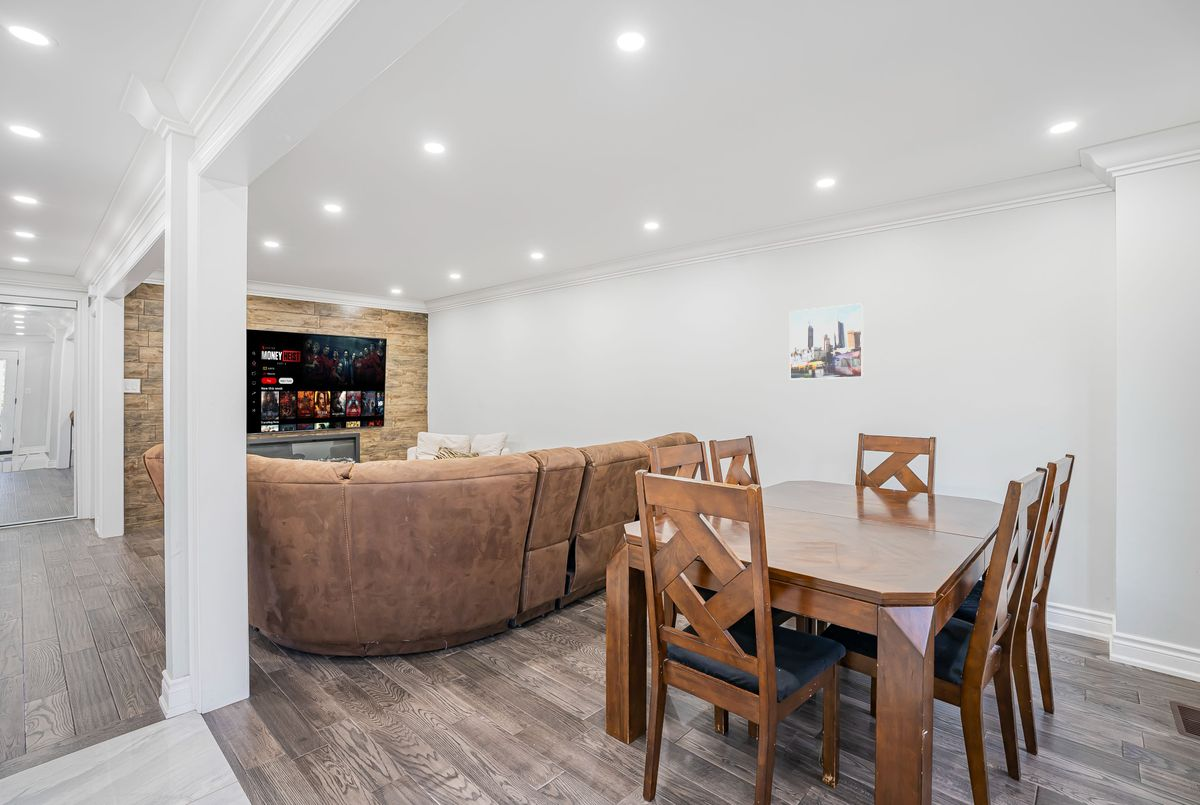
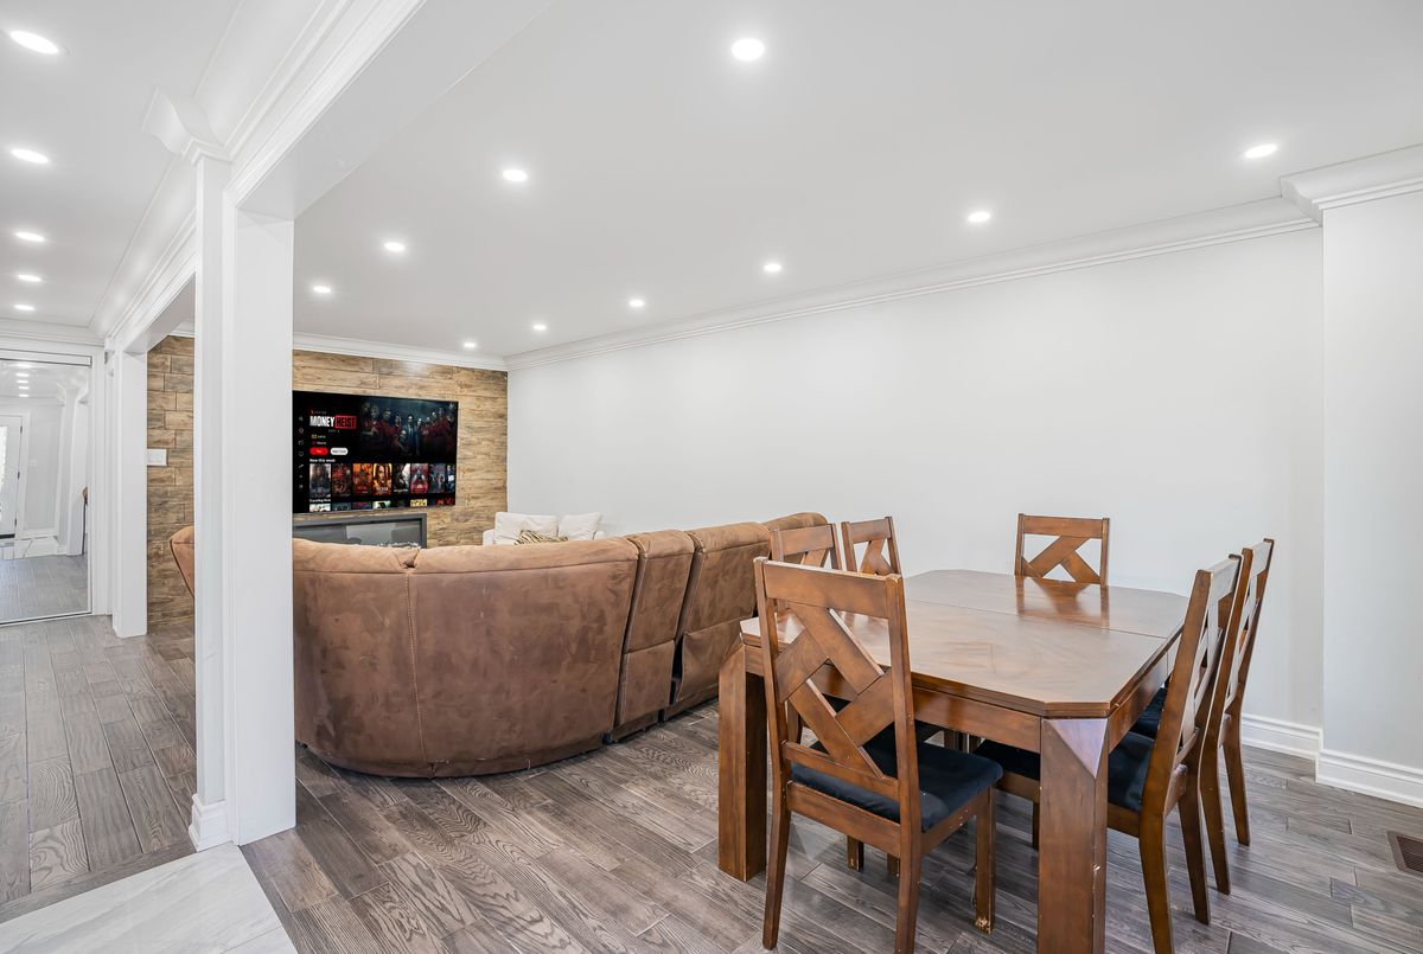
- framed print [789,302,865,380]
